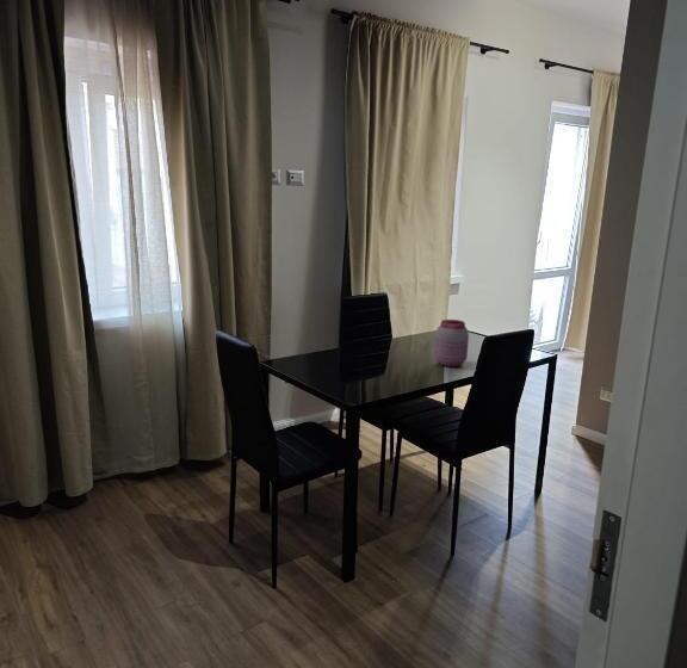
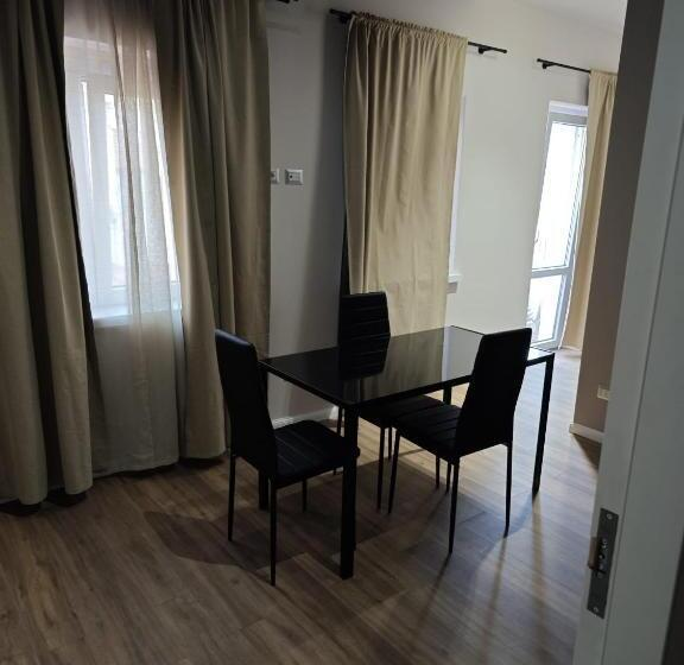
- jar [434,318,470,367]
